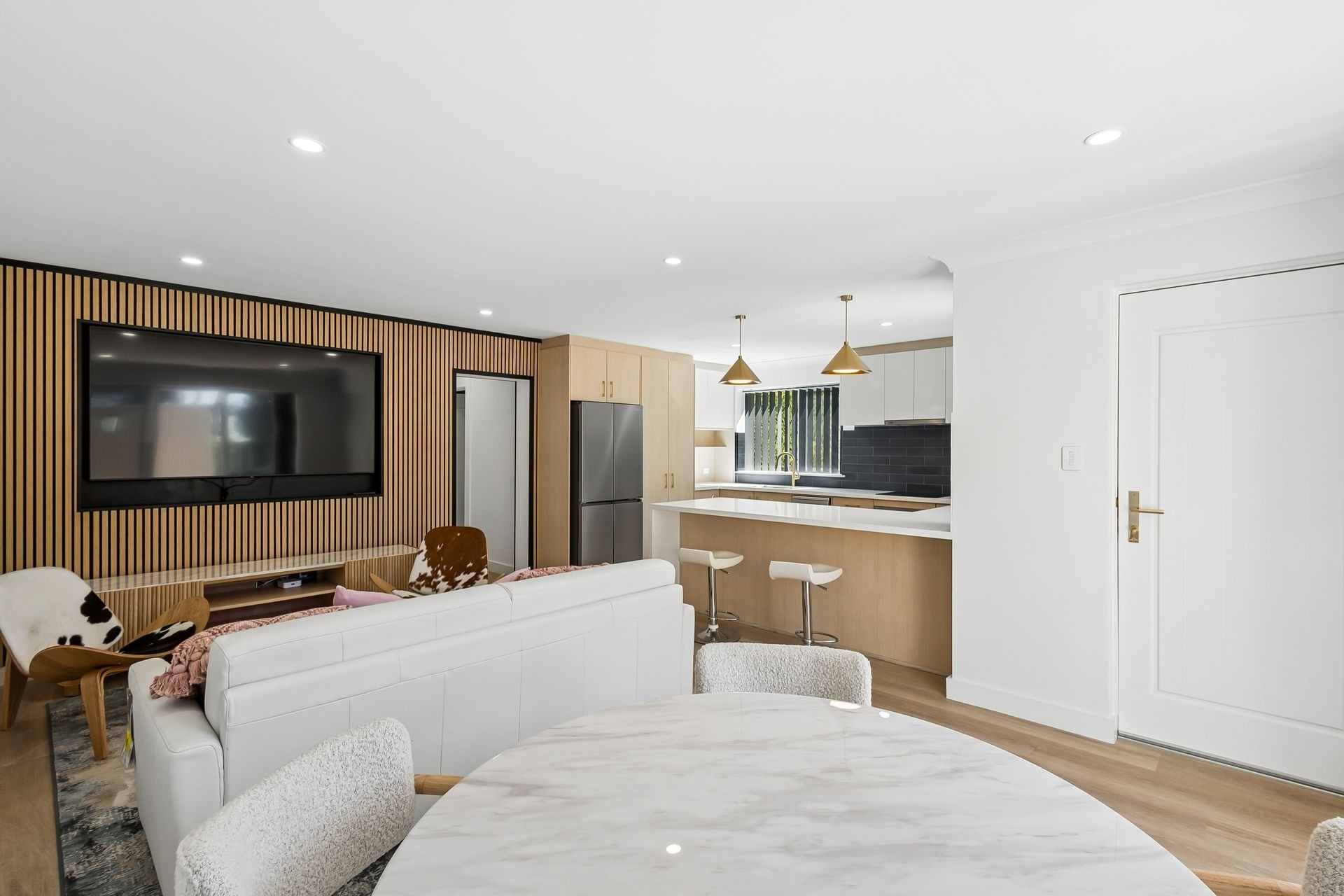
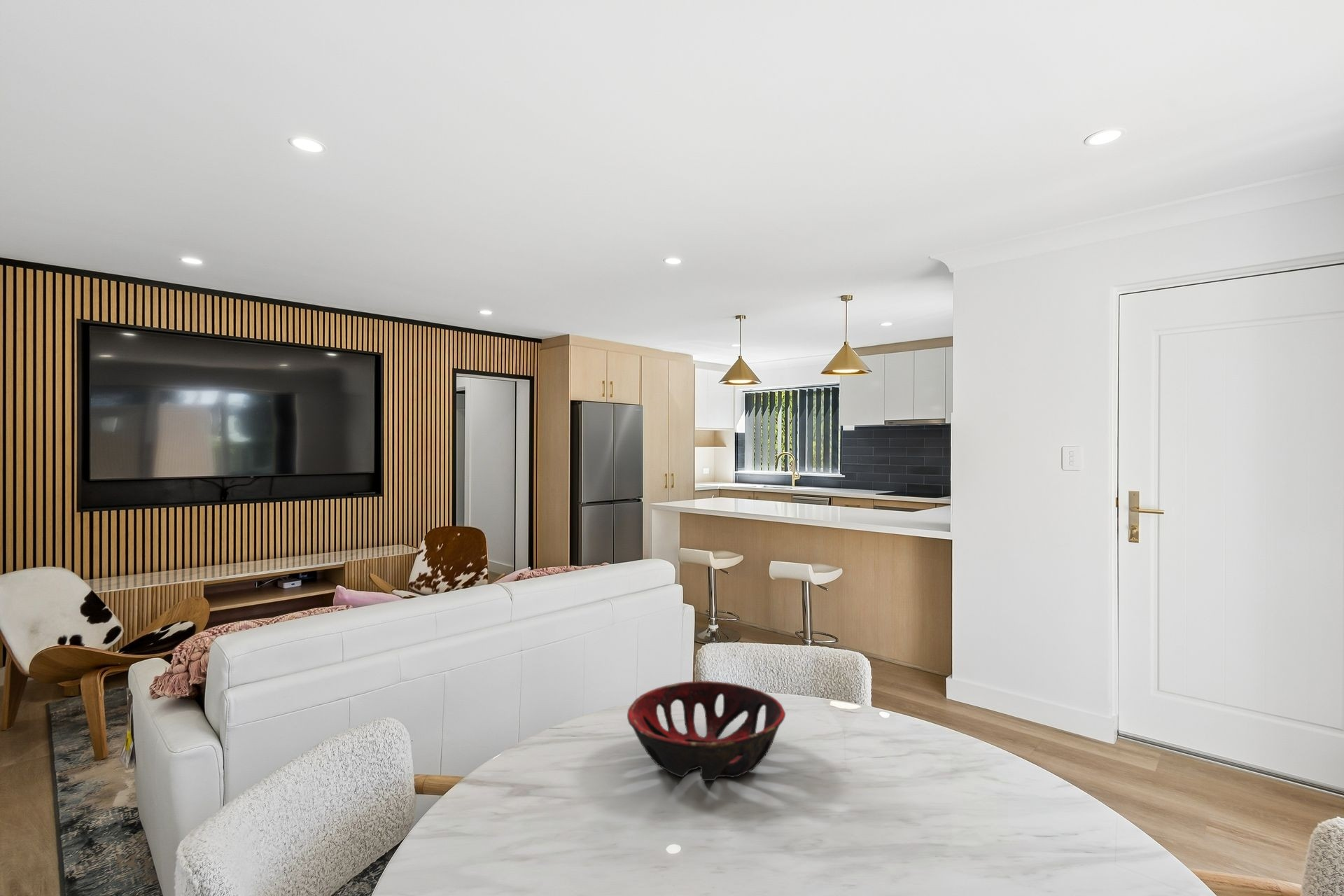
+ decorative bowl [626,680,786,781]
